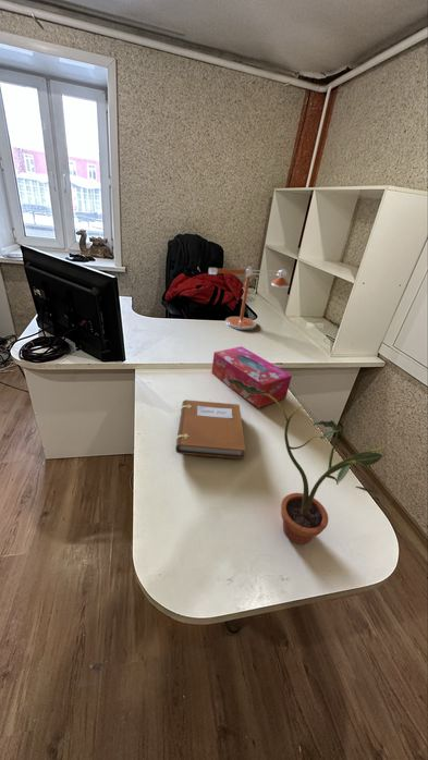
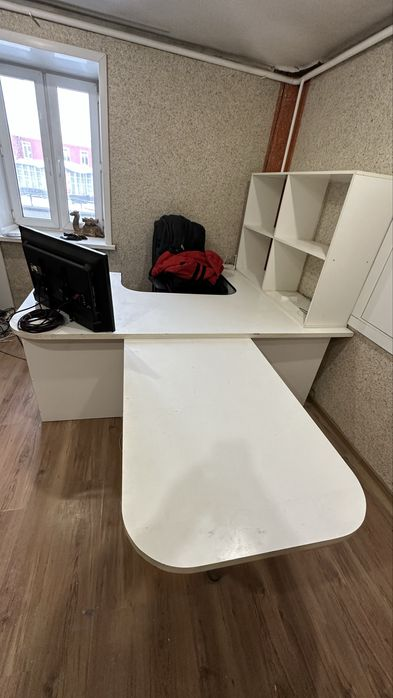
- tissue box [210,345,293,409]
- notebook [174,399,246,459]
- desk lamp [207,265,291,331]
- potted plant [228,379,389,546]
